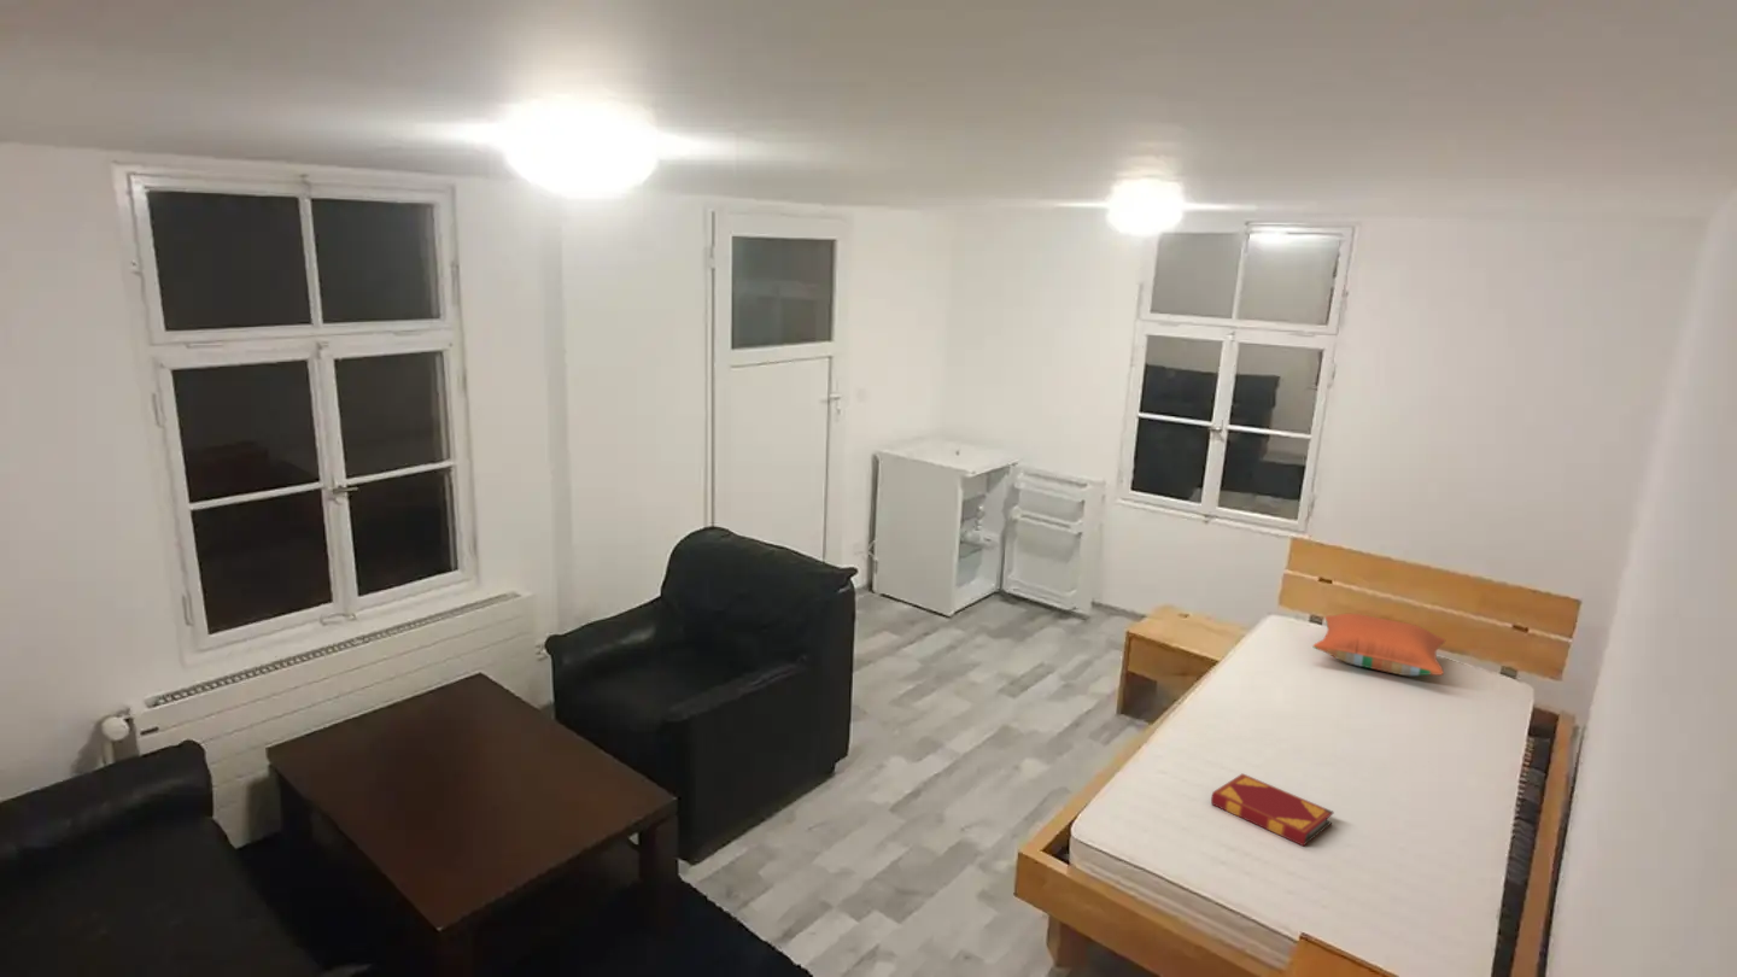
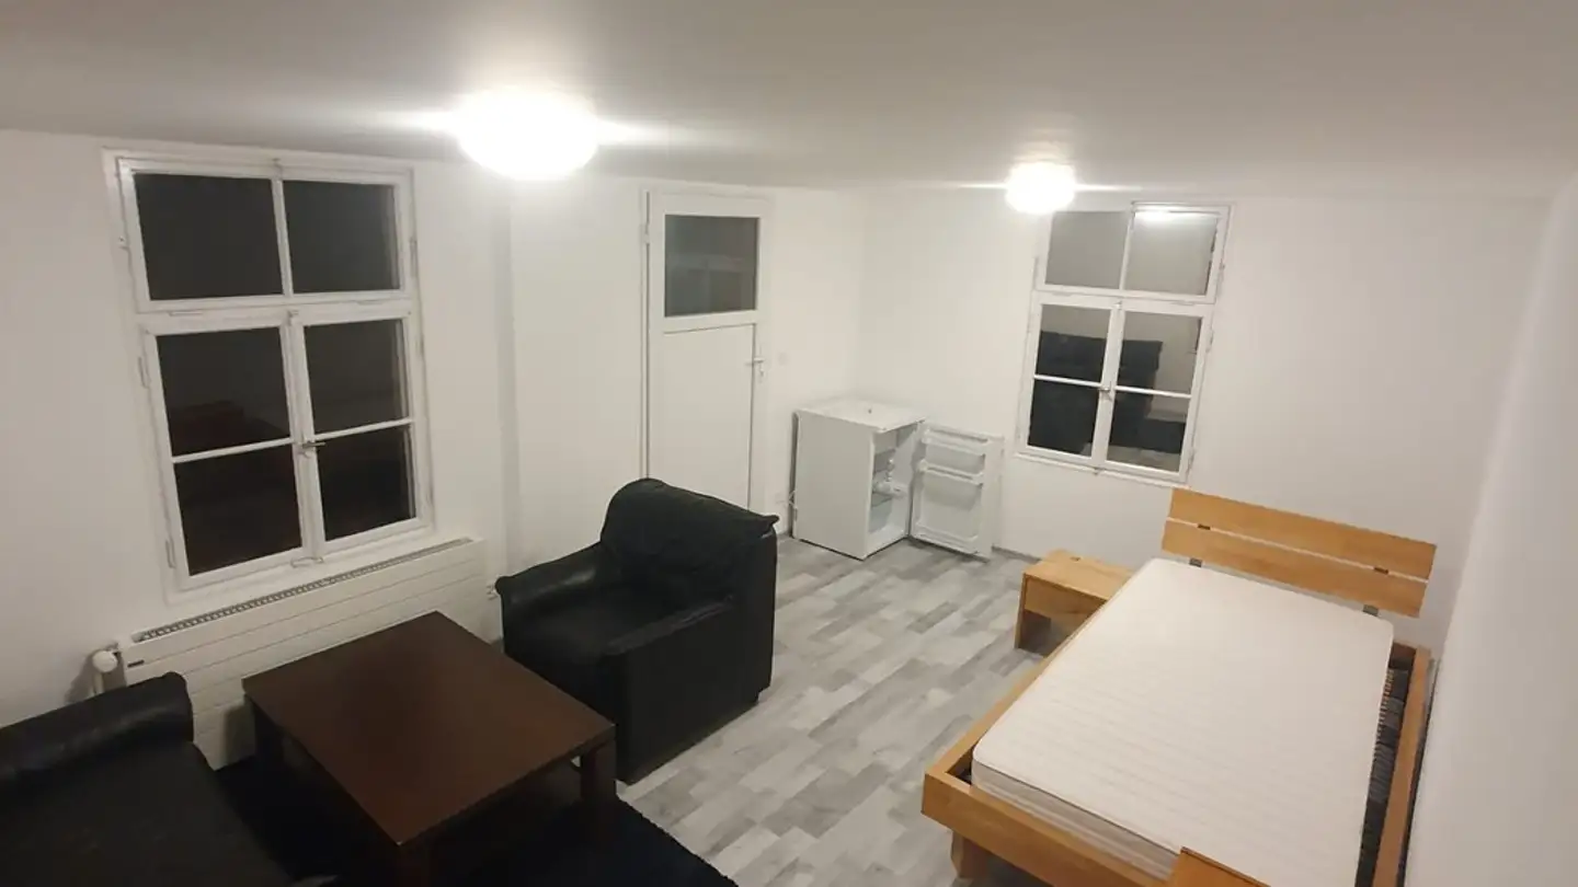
- pillow [1311,613,1446,677]
- hardback book [1210,772,1335,848]
